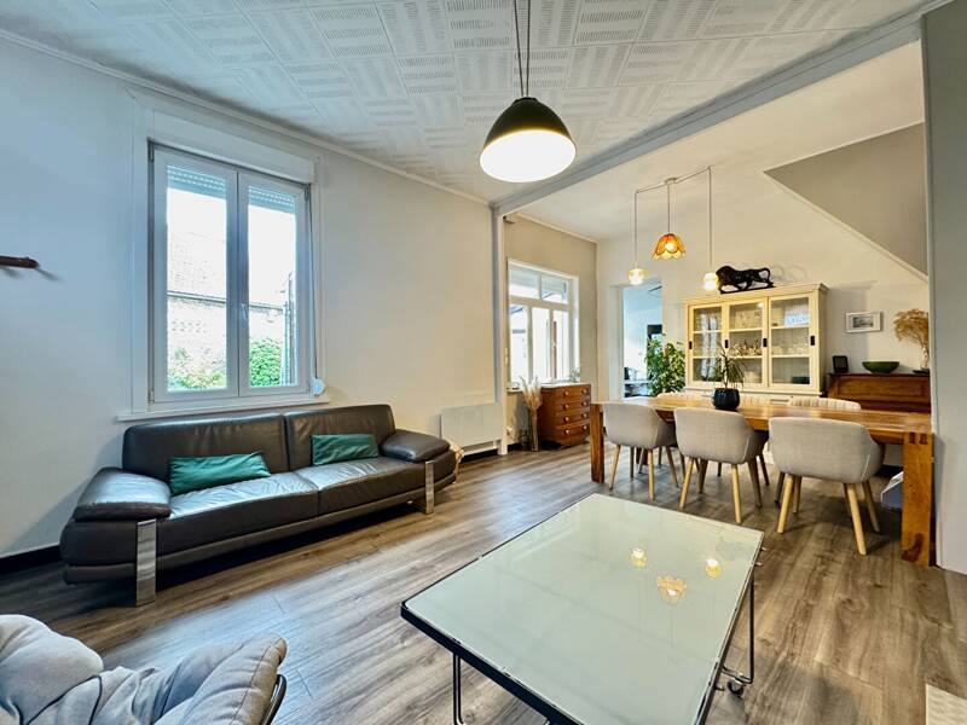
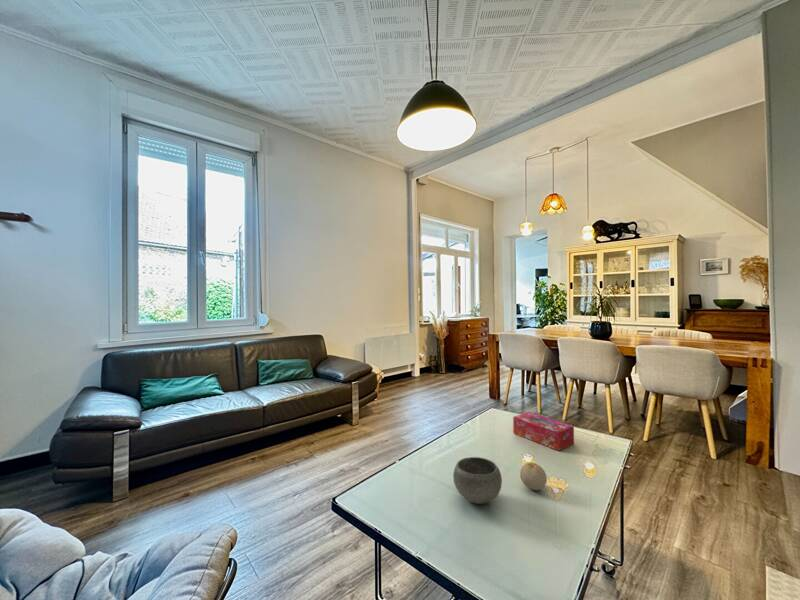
+ fruit [519,461,548,491]
+ tissue box [512,411,575,452]
+ bowl [452,456,503,505]
